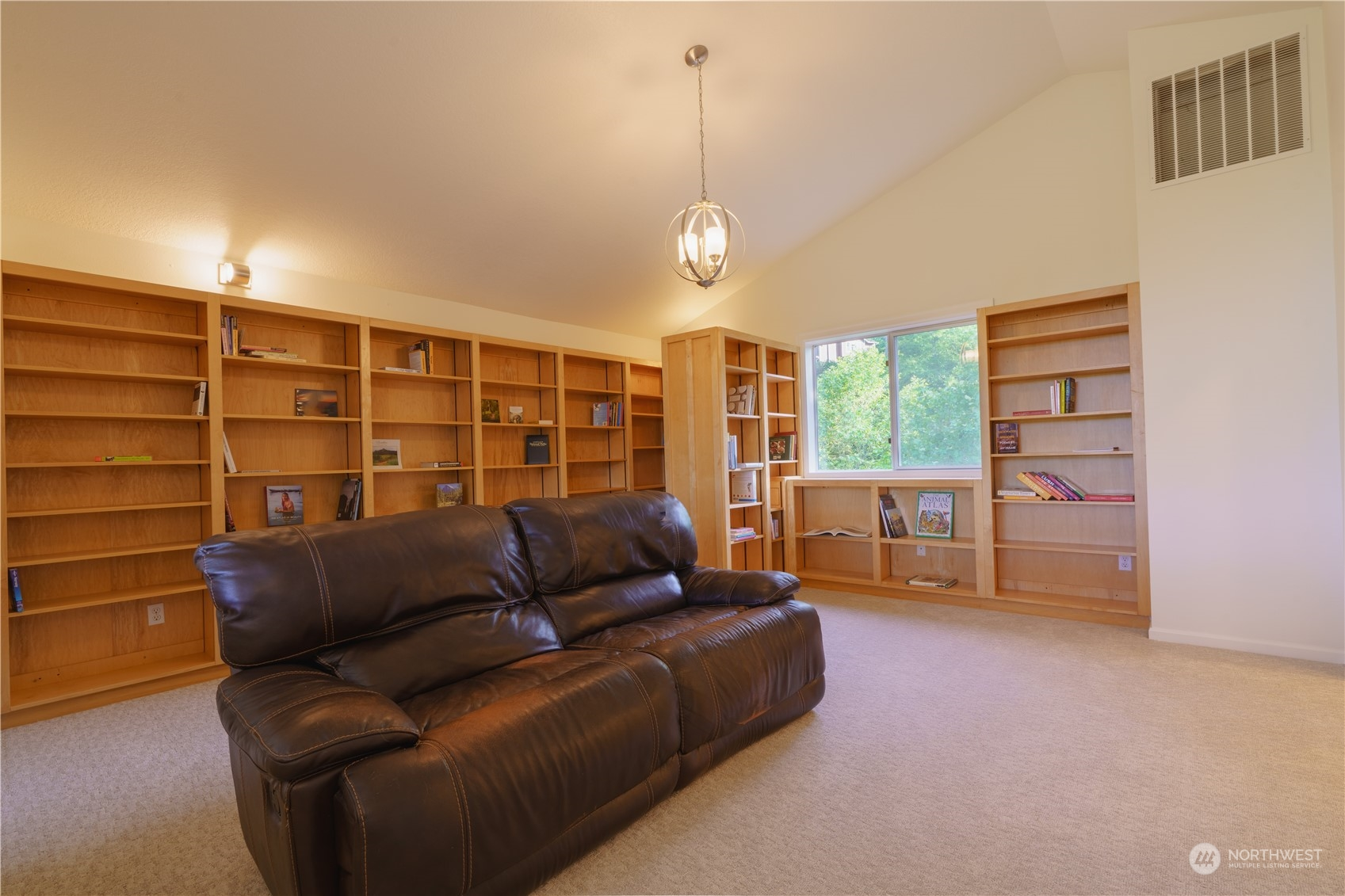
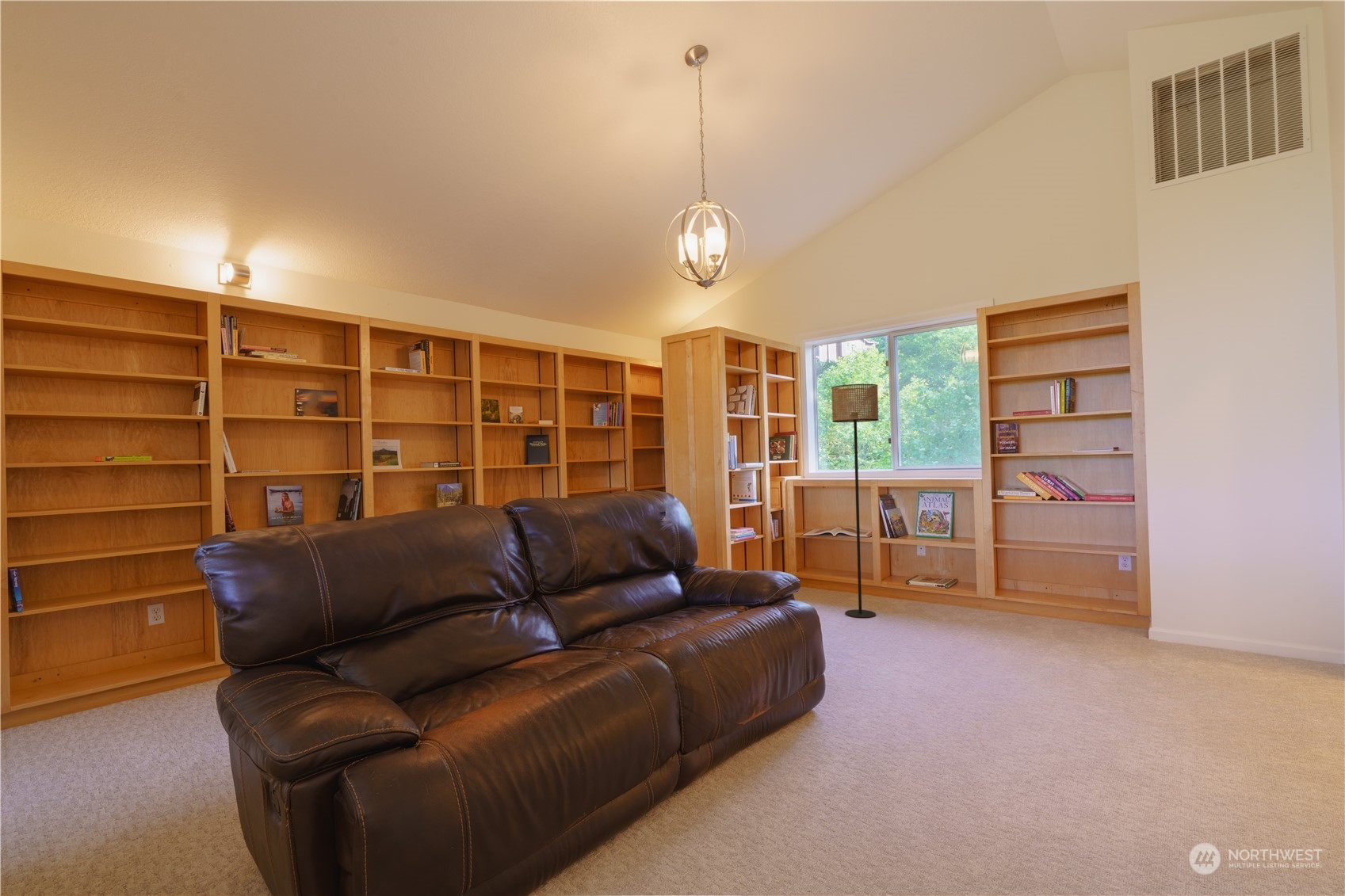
+ floor lamp [831,383,880,619]
